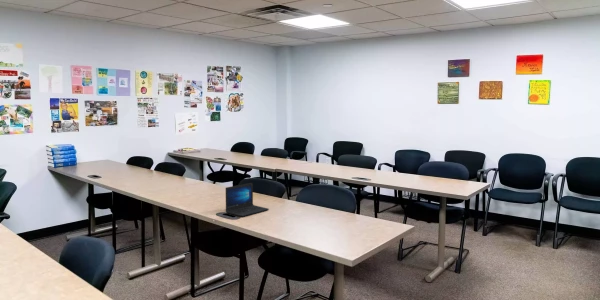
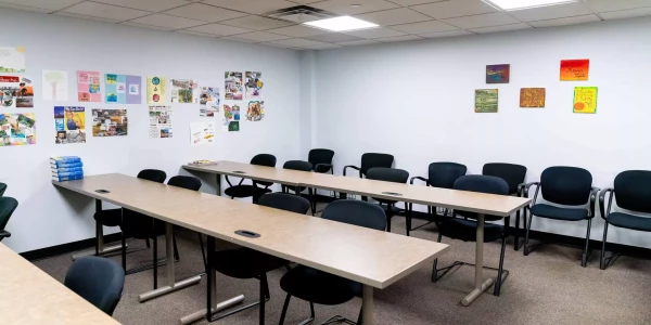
- laptop [225,182,270,217]
